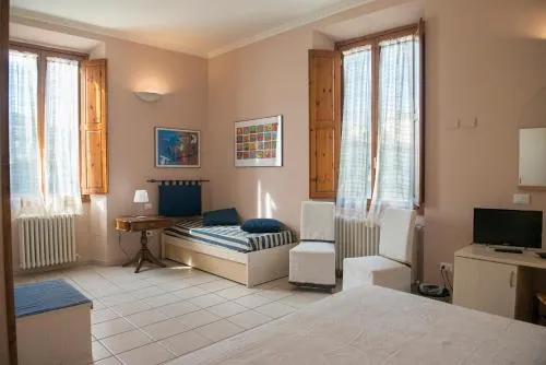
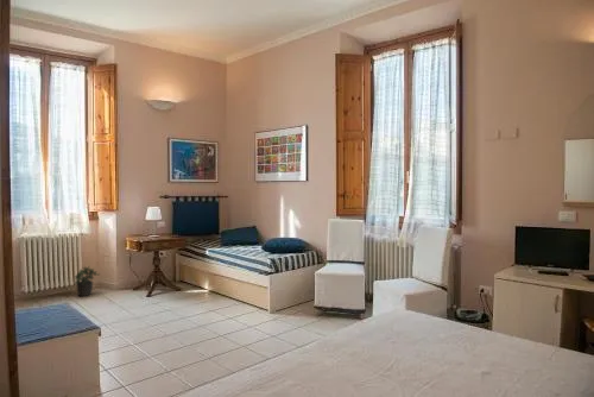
+ potted plant [74,266,101,297]
